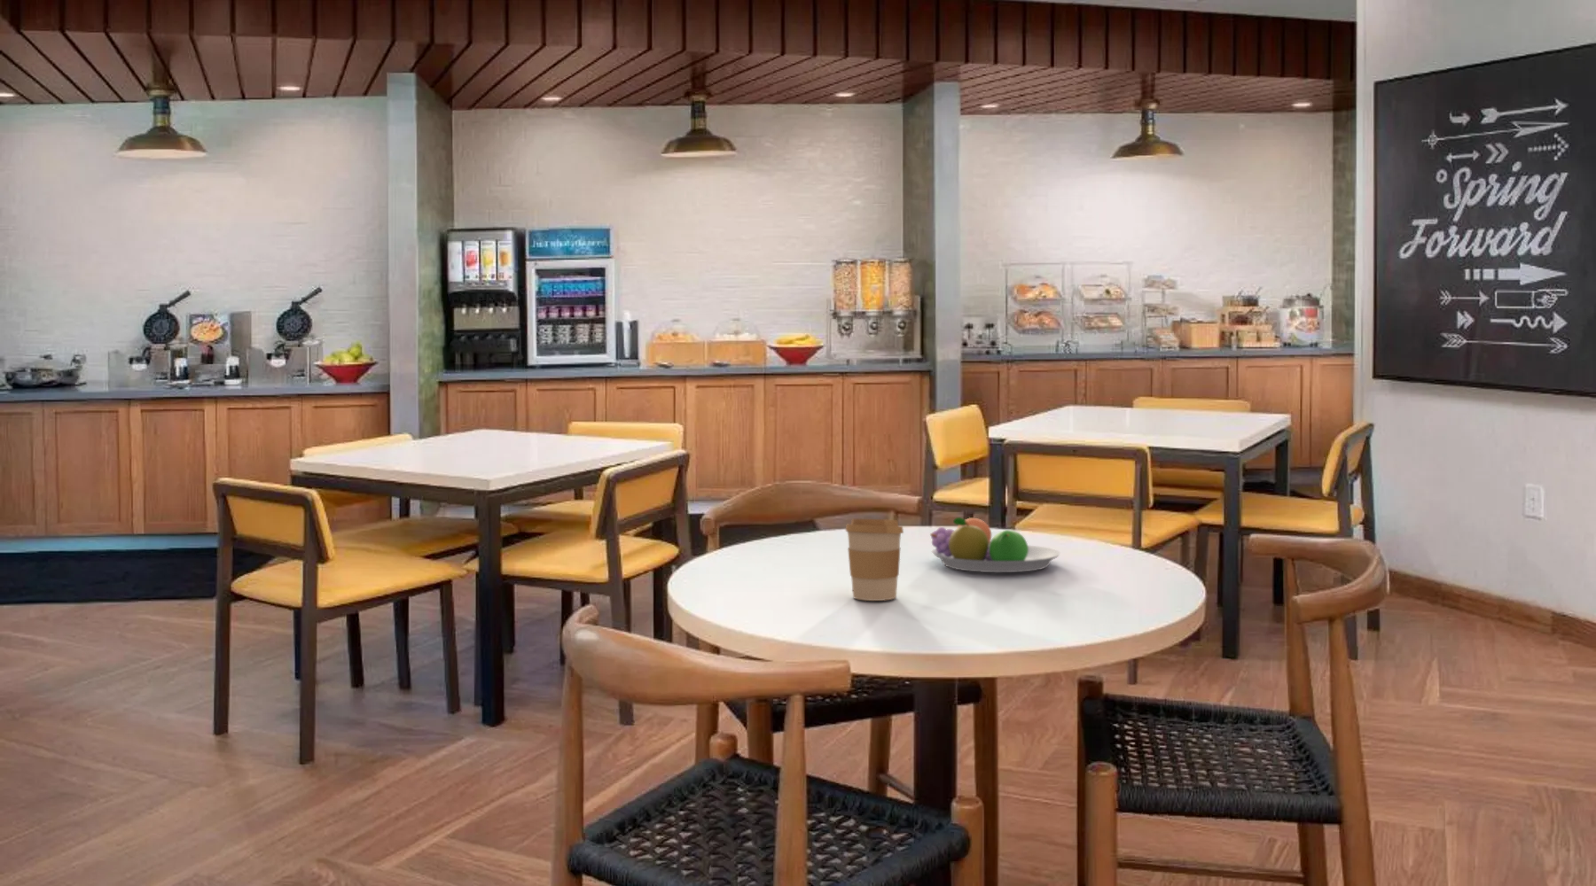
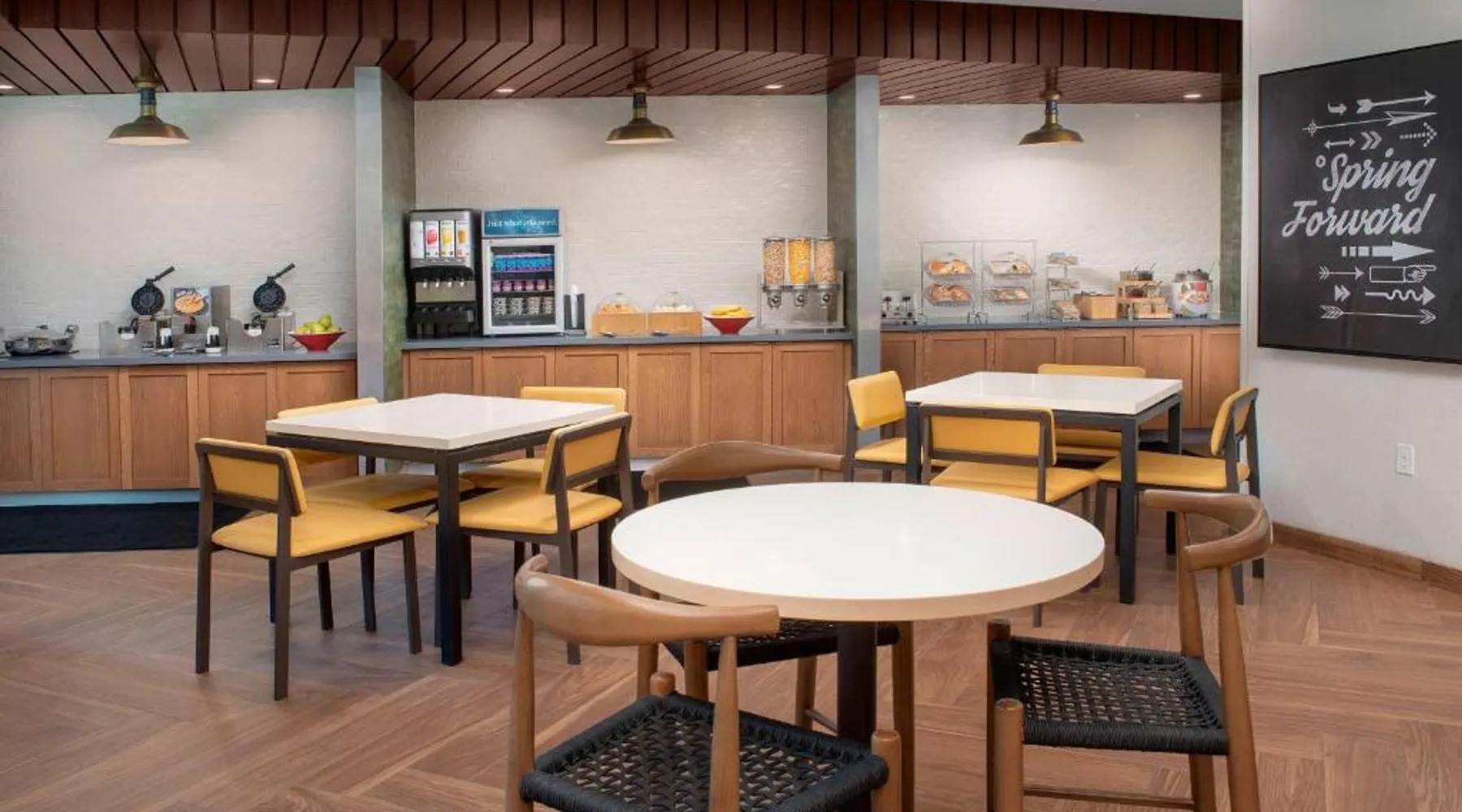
- coffee cup [844,518,904,601]
- fruit bowl [929,516,1061,573]
